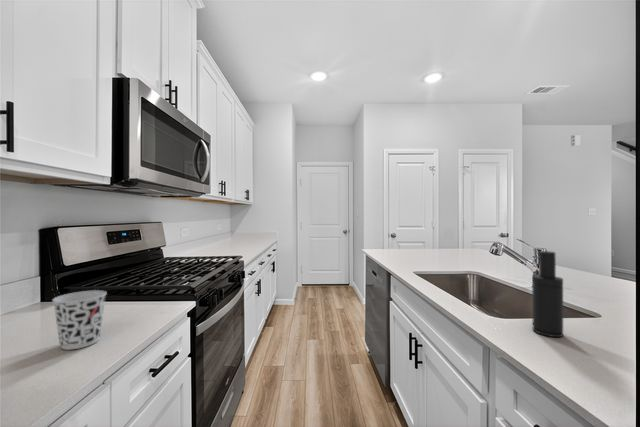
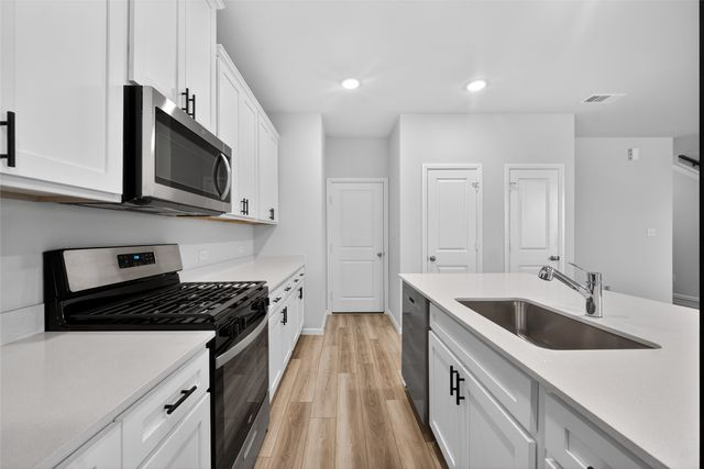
- soap dispenser [531,250,564,338]
- cup [51,289,108,351]
